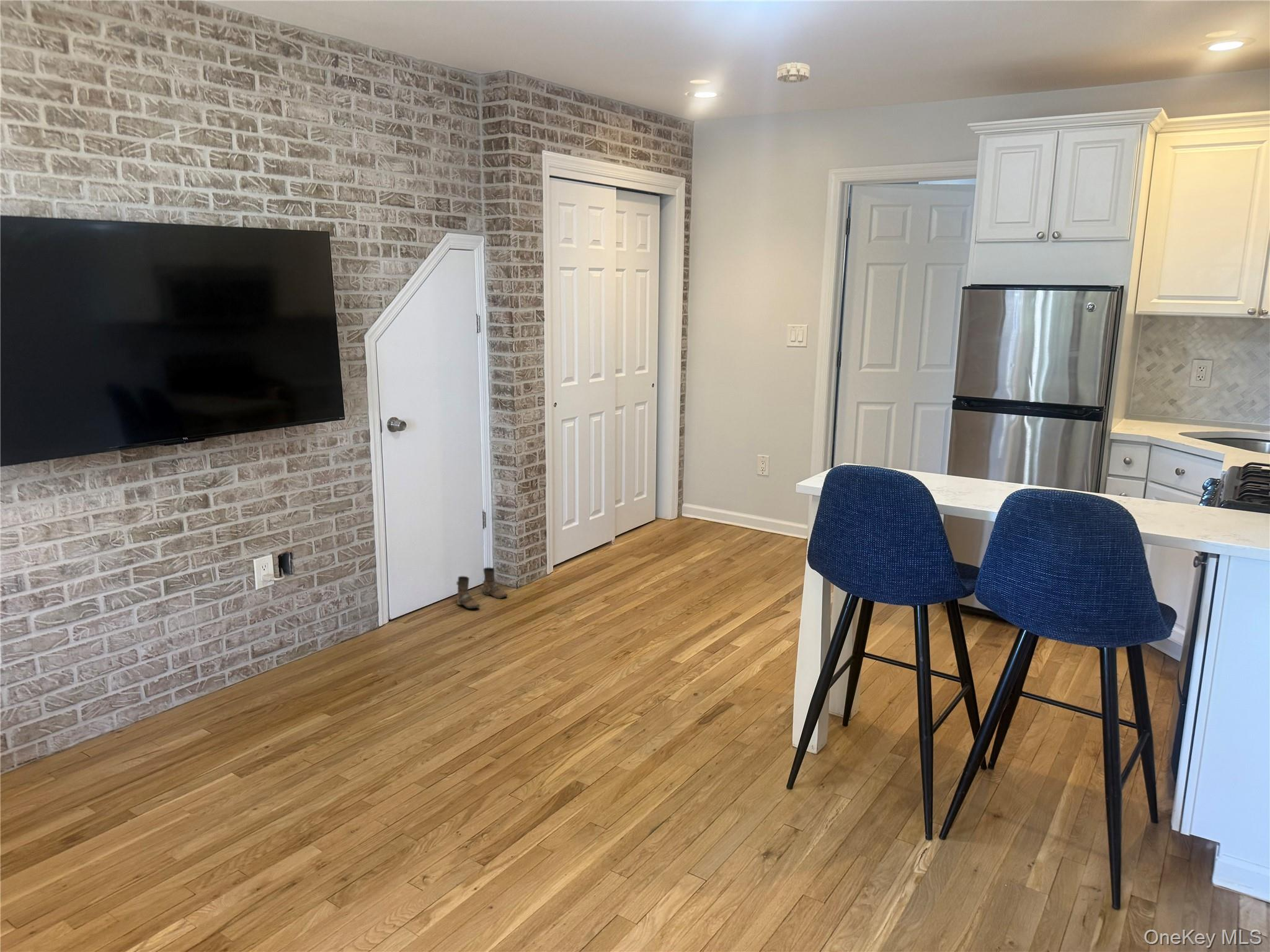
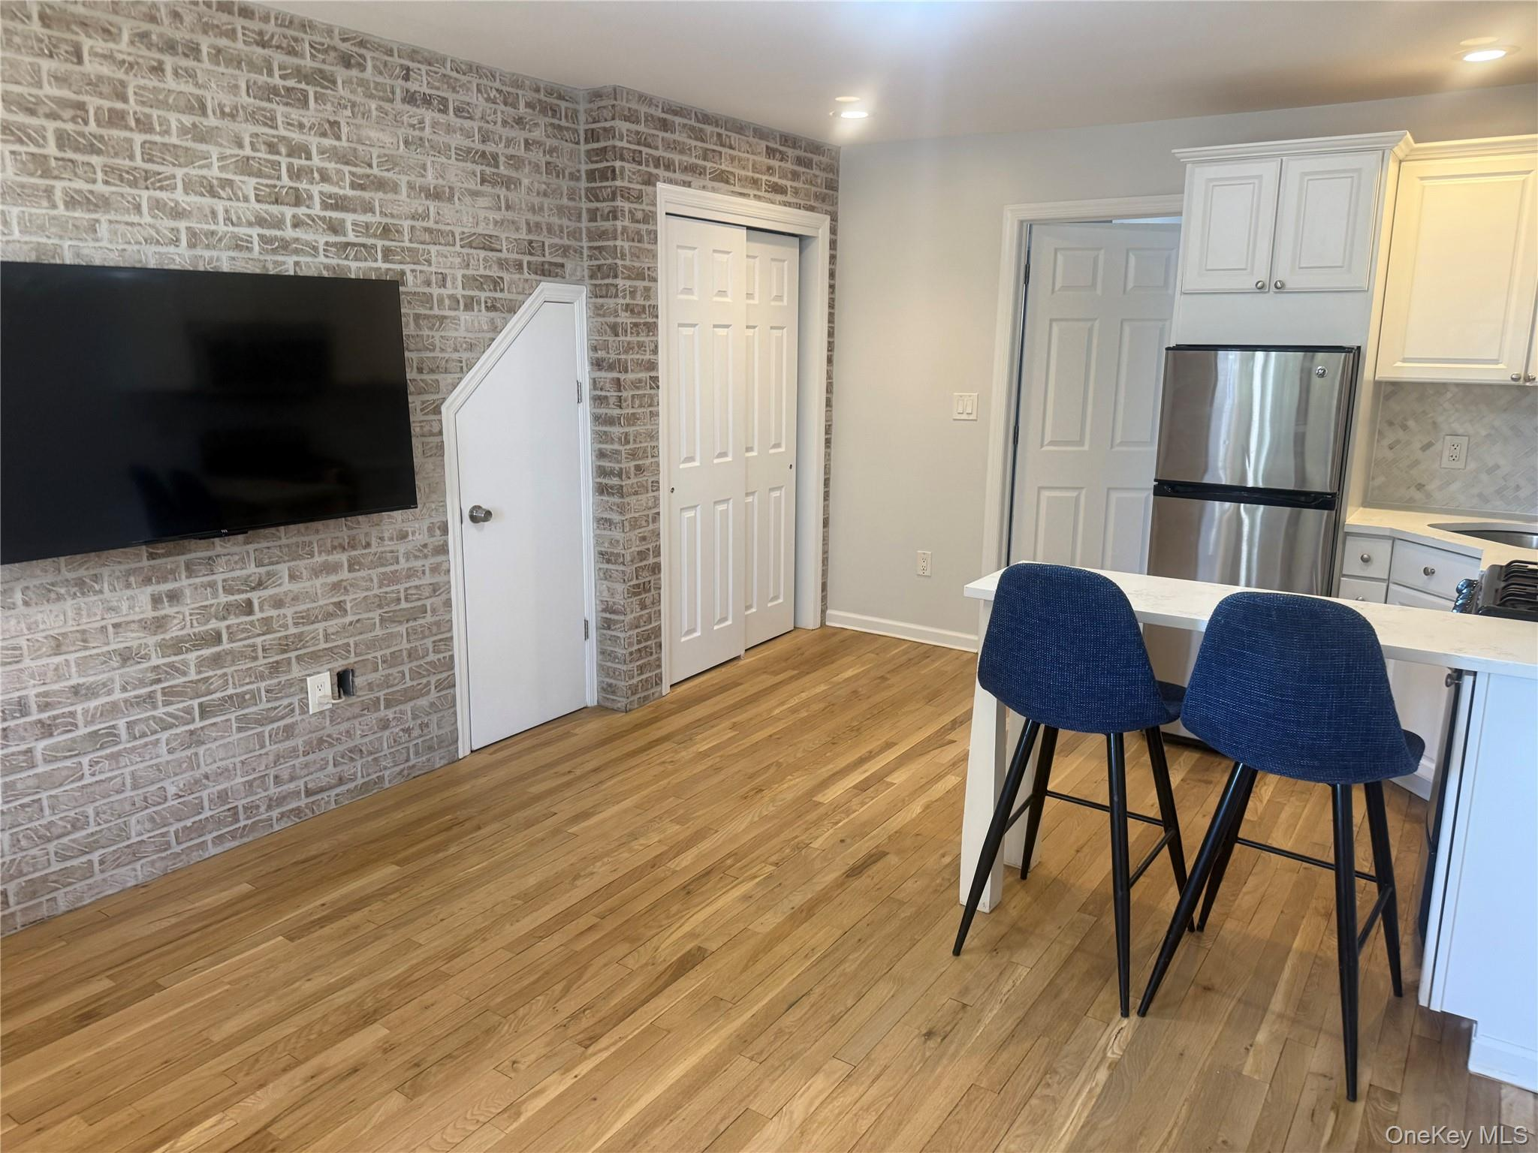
- boots [456,567,508,609]
- smoke detector [776,62,810,83]
